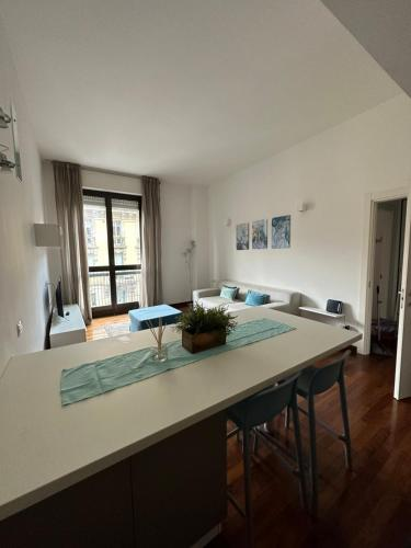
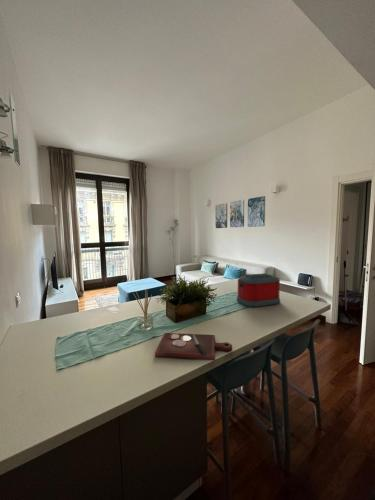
+ toaster [236,272,281,308]
+ cutting board [154,332,233,361]
